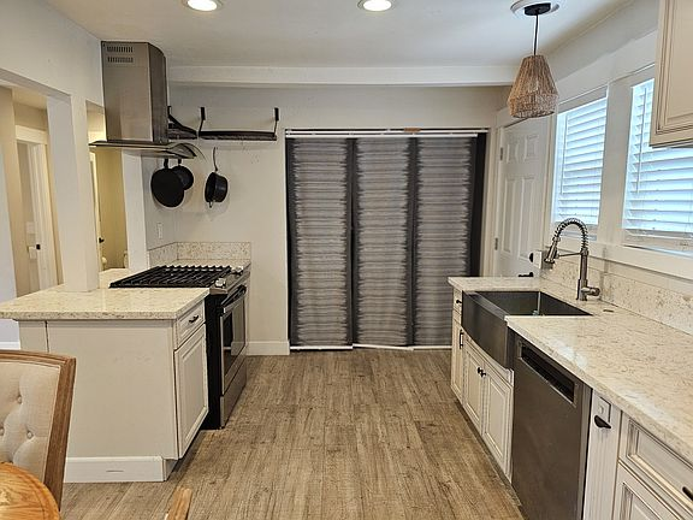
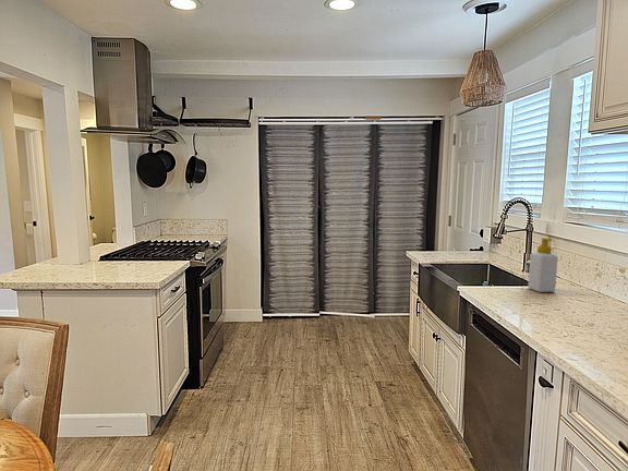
+ soap bottle [527,237,559,293]
